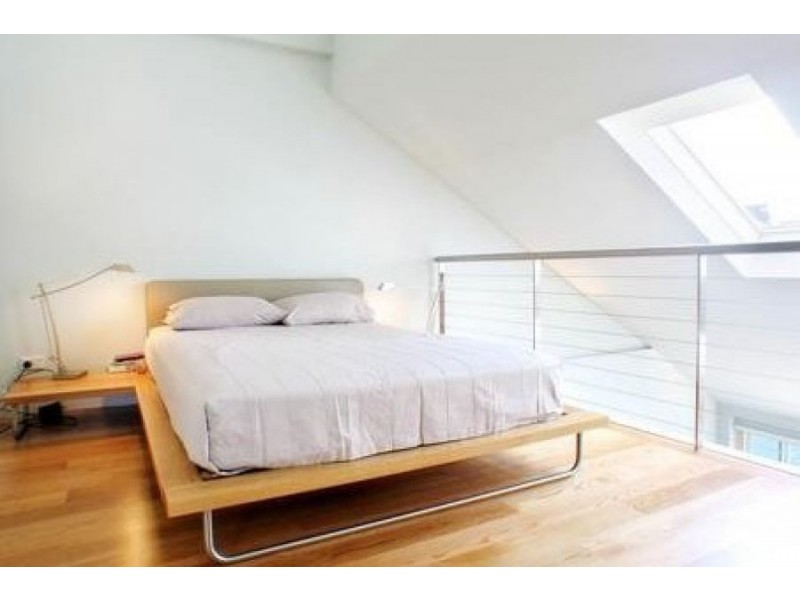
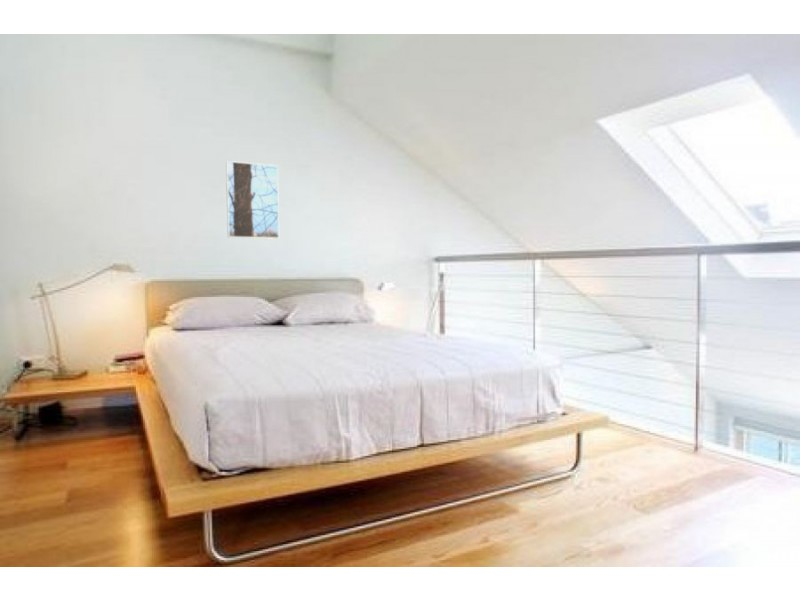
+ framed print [225,160,280,240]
